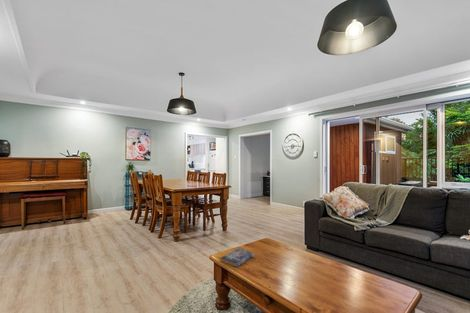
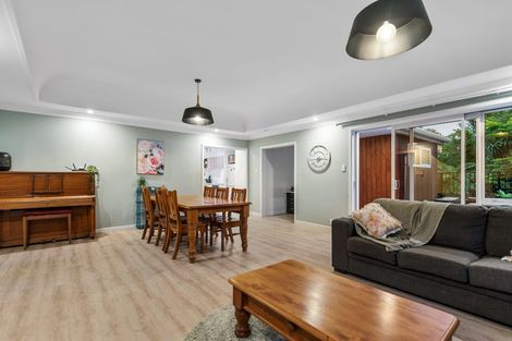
- book [219,247,255,268]
